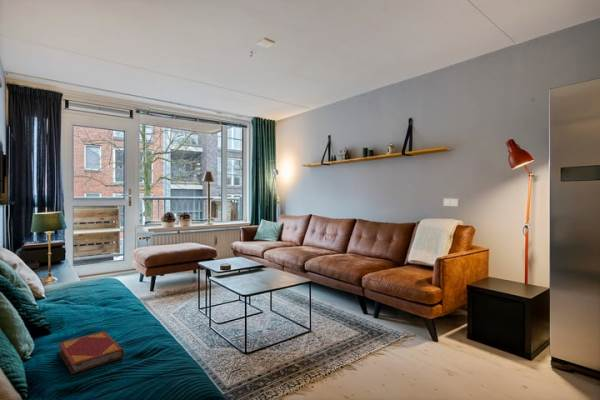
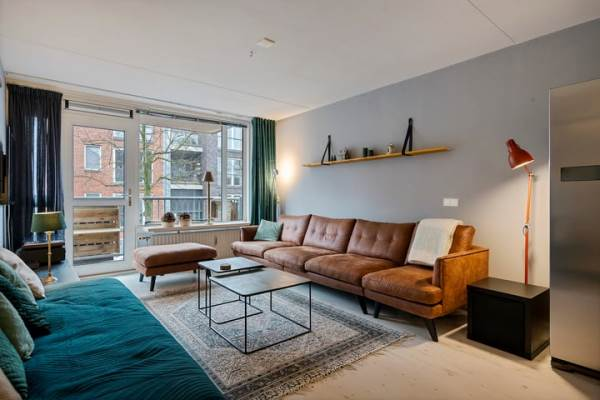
- hardback book [57,330,125,375]
